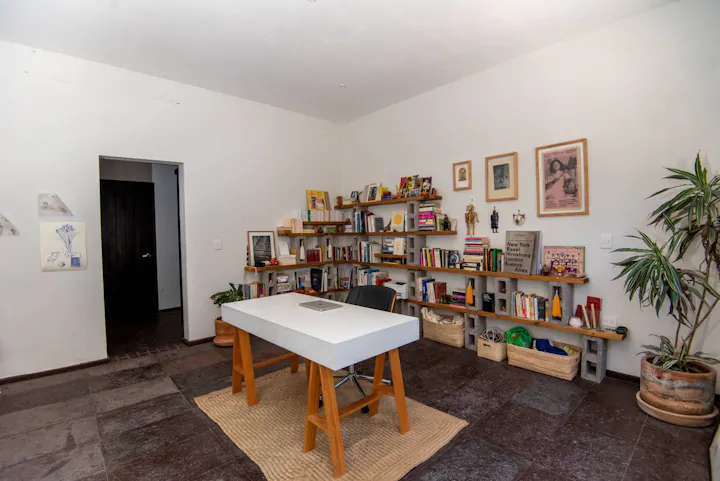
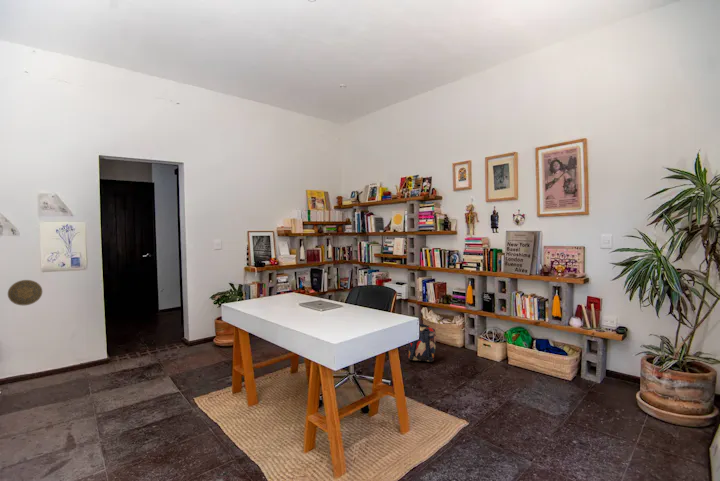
+ decorative plate [7,279,43,306]
+ backpack [407,323,437,363]
